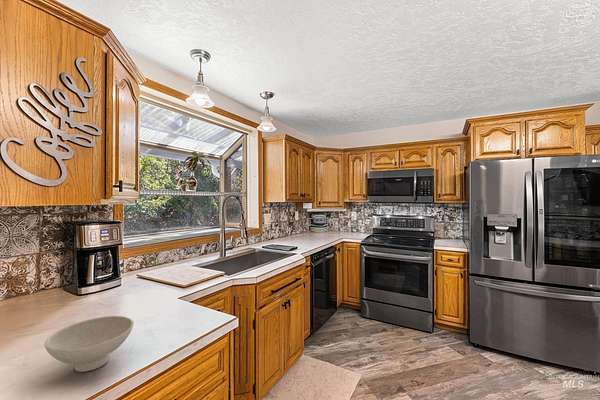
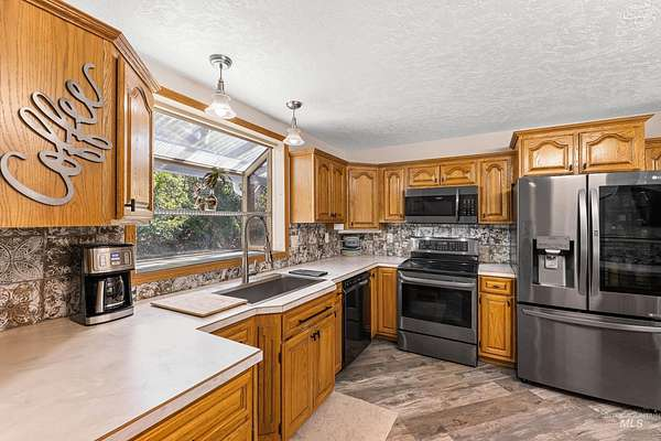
- bowl [44,315,135,373]
